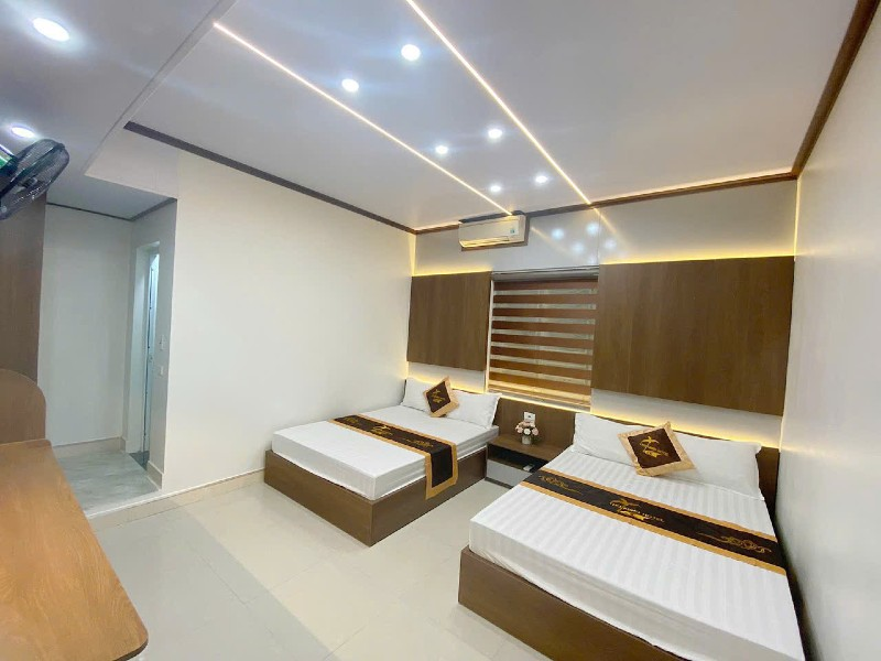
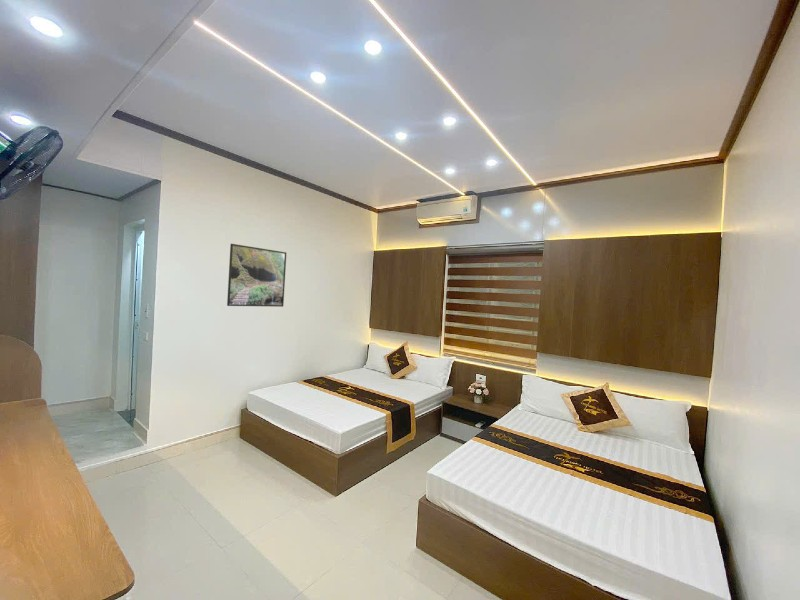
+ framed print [226,243,287,308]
